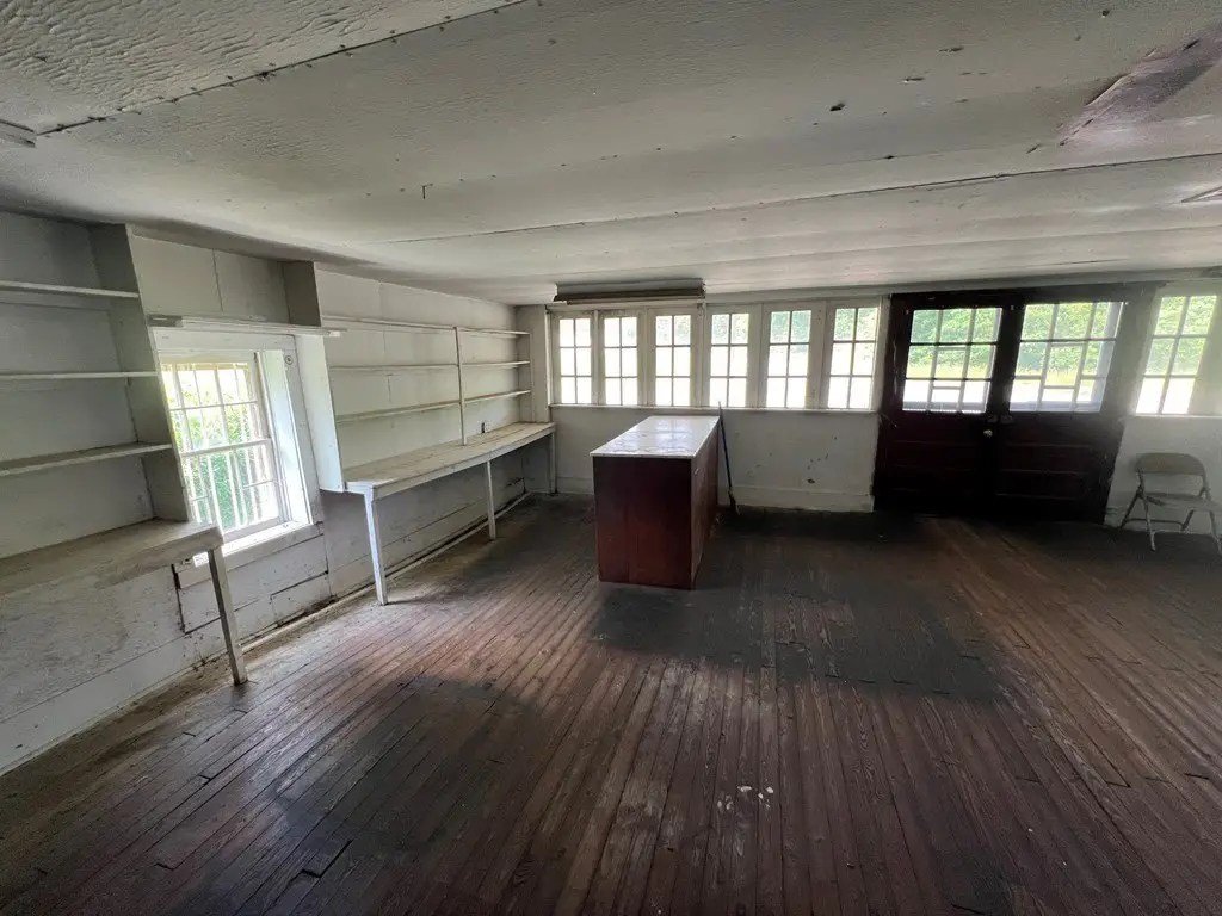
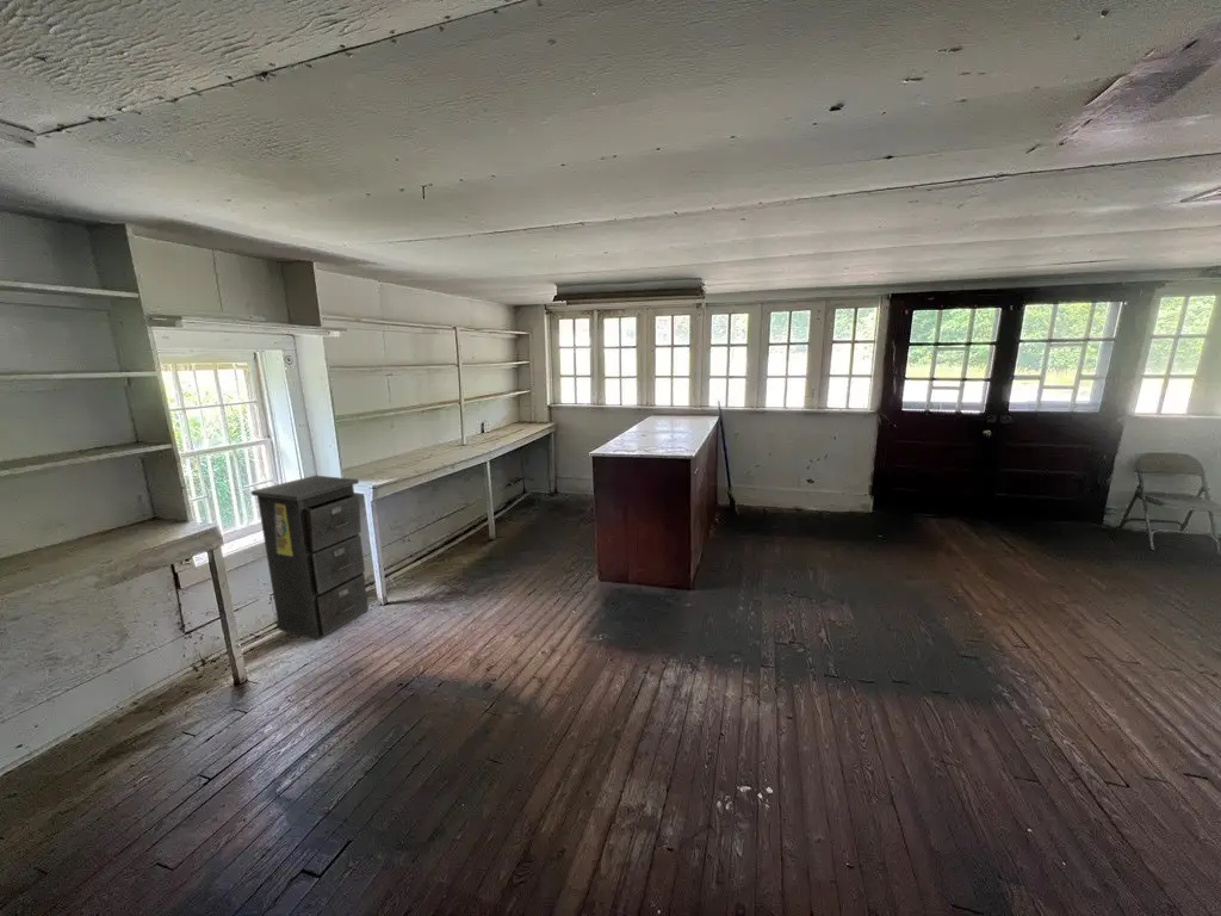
+ filing cabinet [249,475,370,642]
